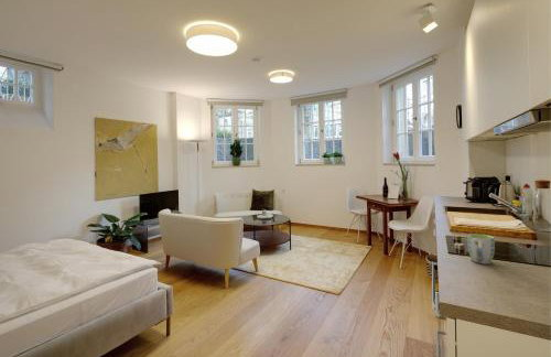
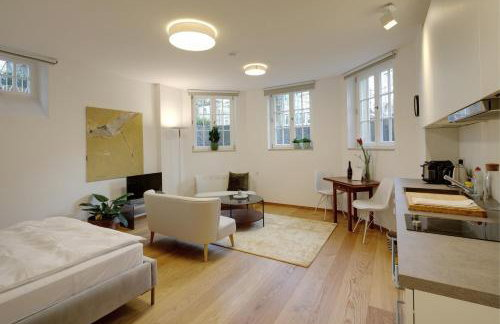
- mug [466,232,496,266]
